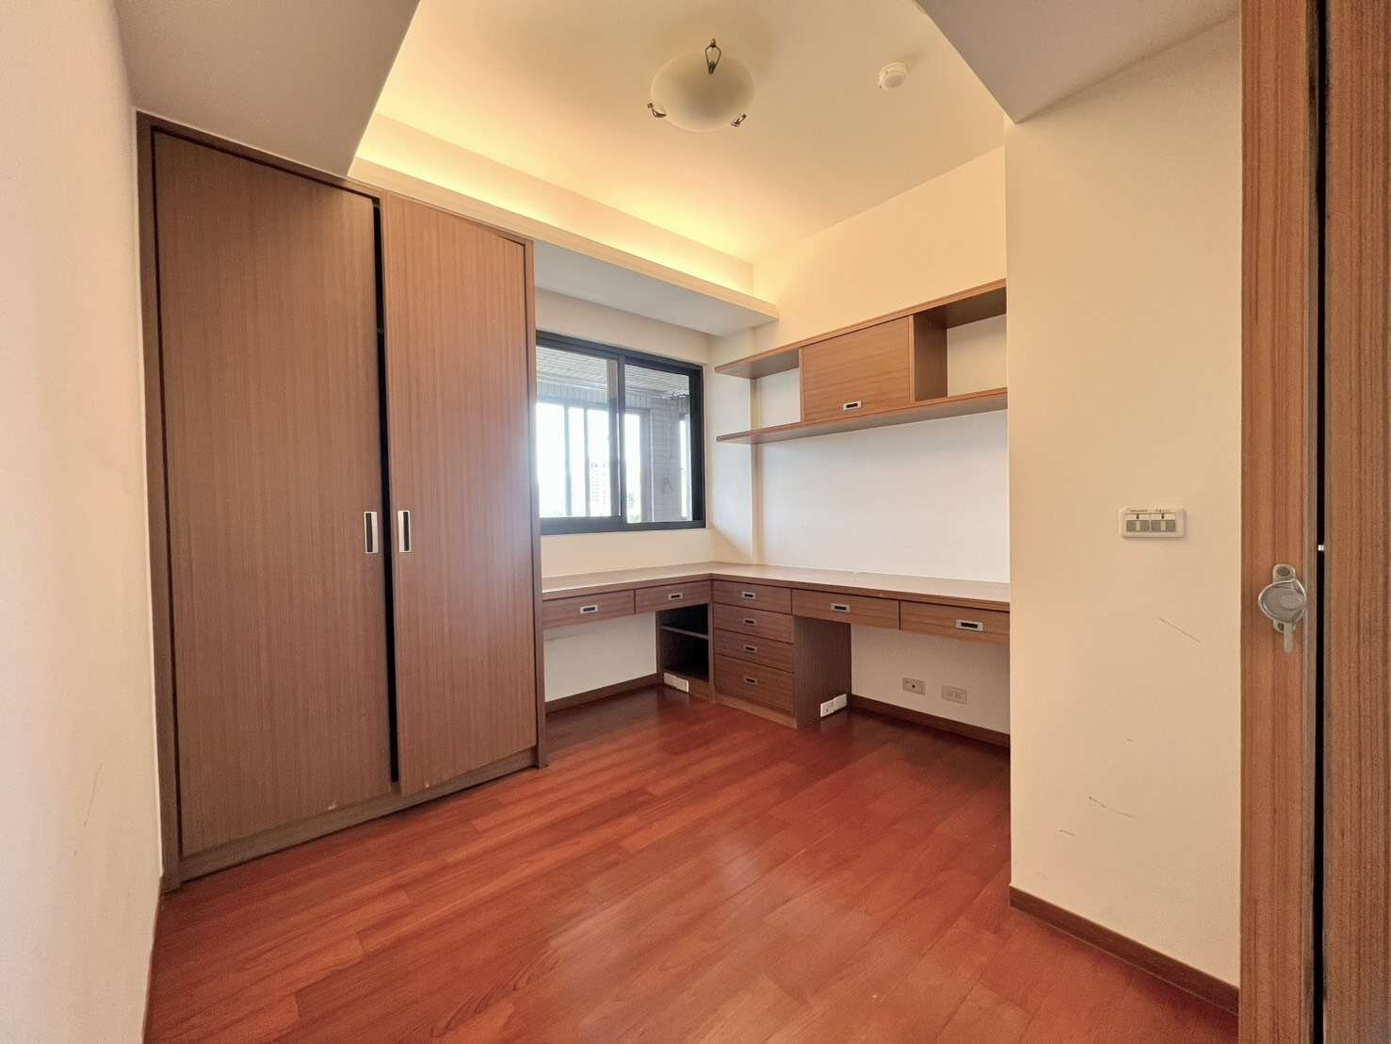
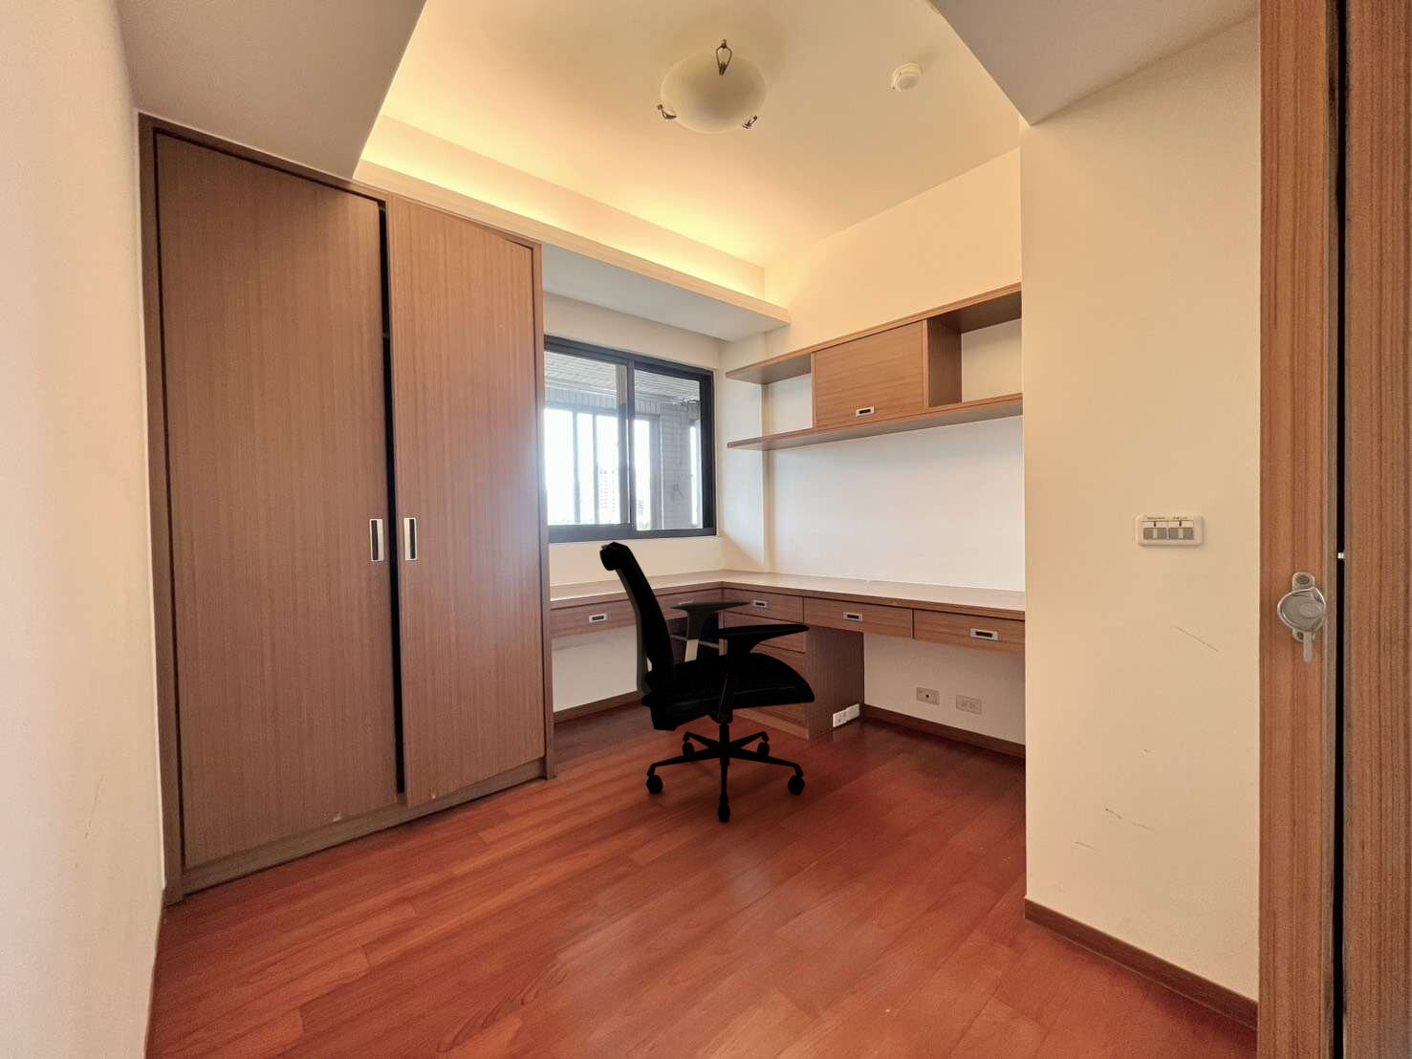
+ office chair [599,541,816,823]
